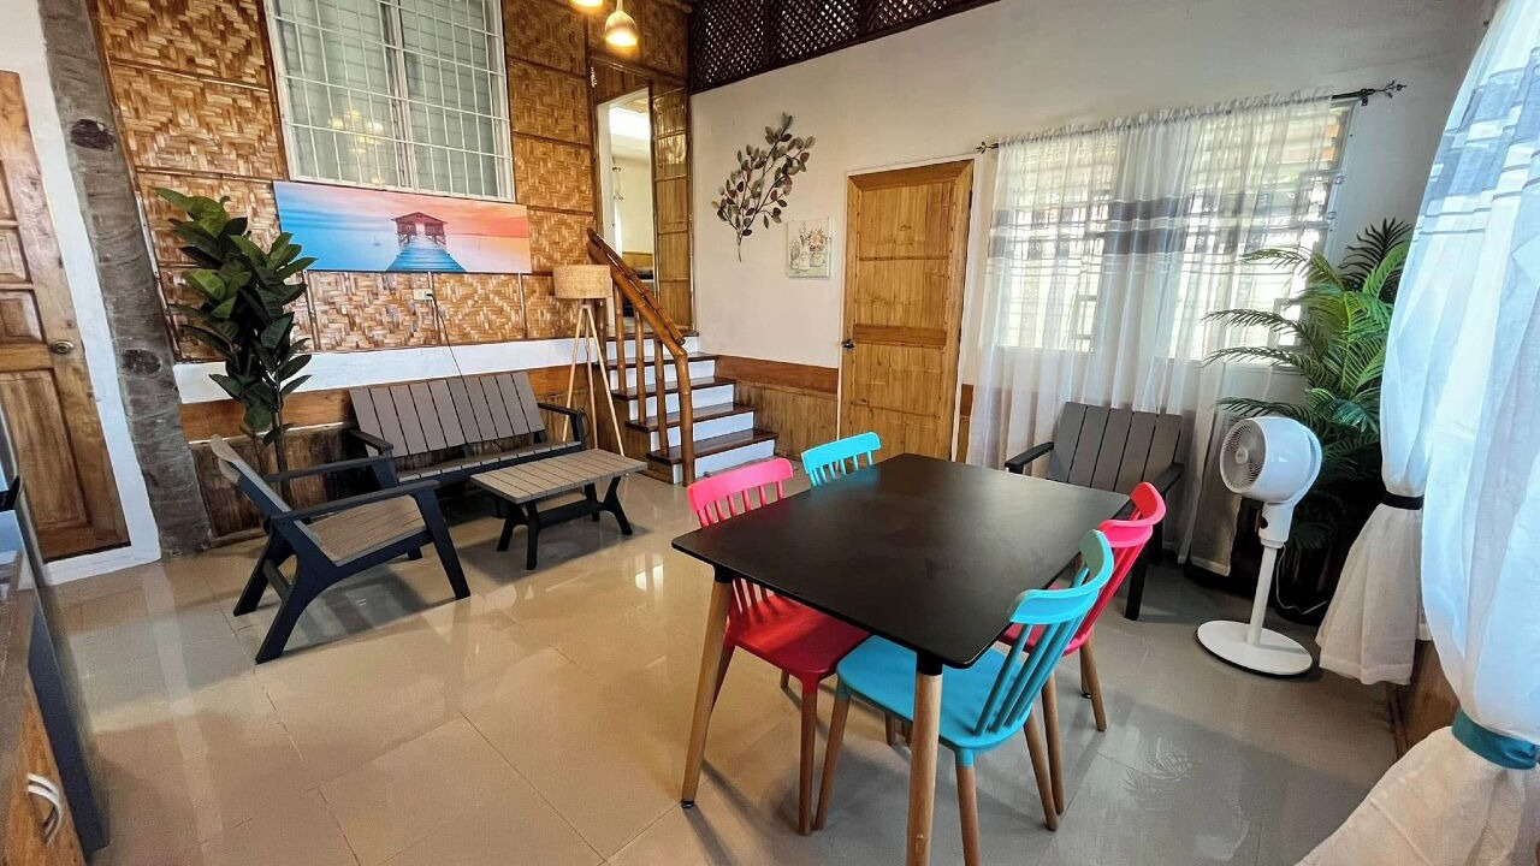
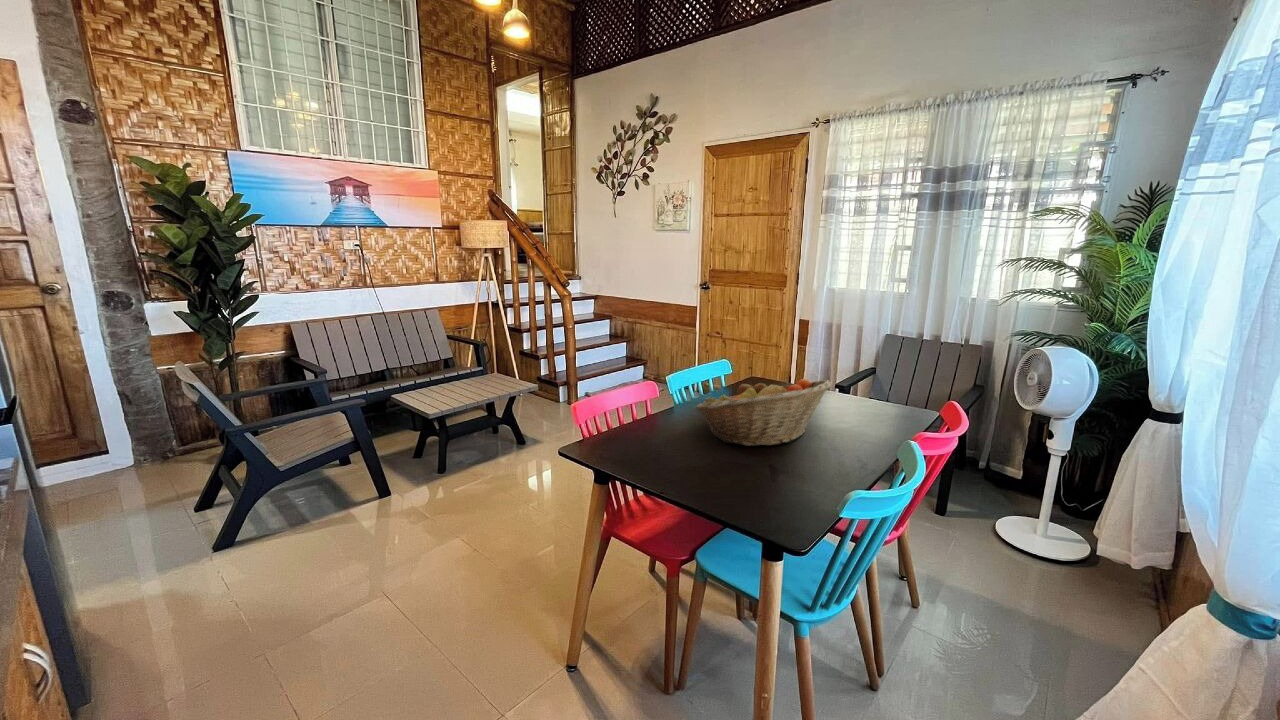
+ fruit basket [694,378,833,447]
